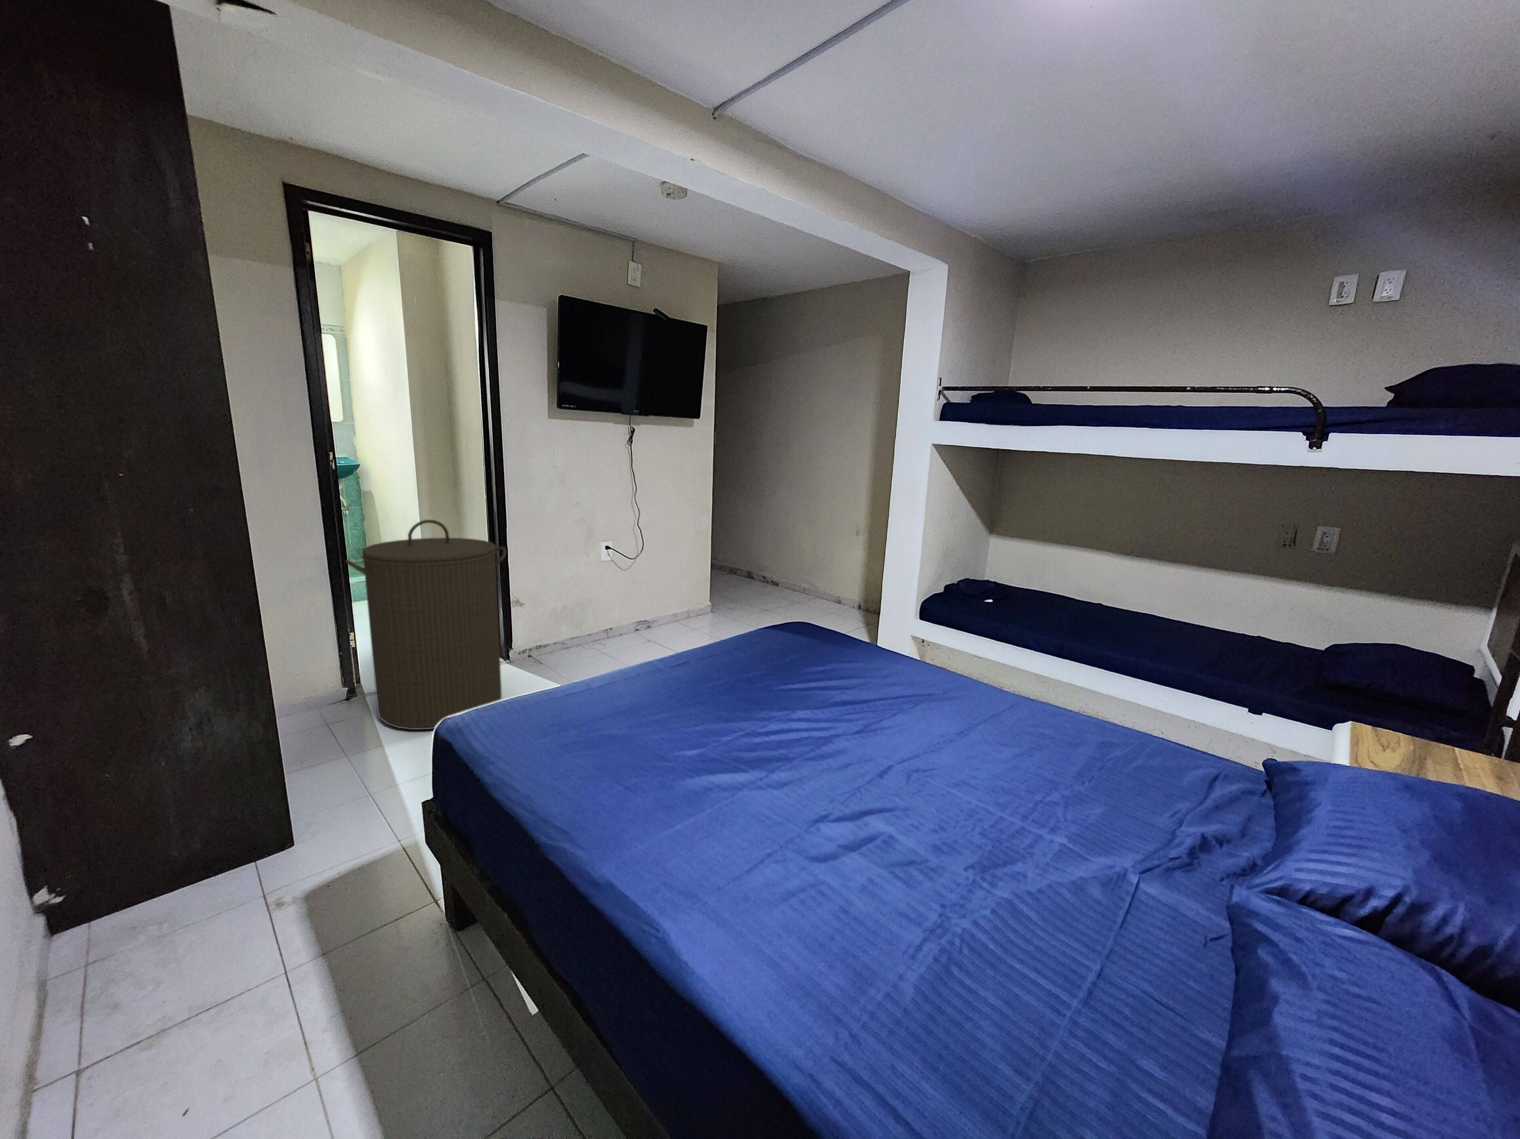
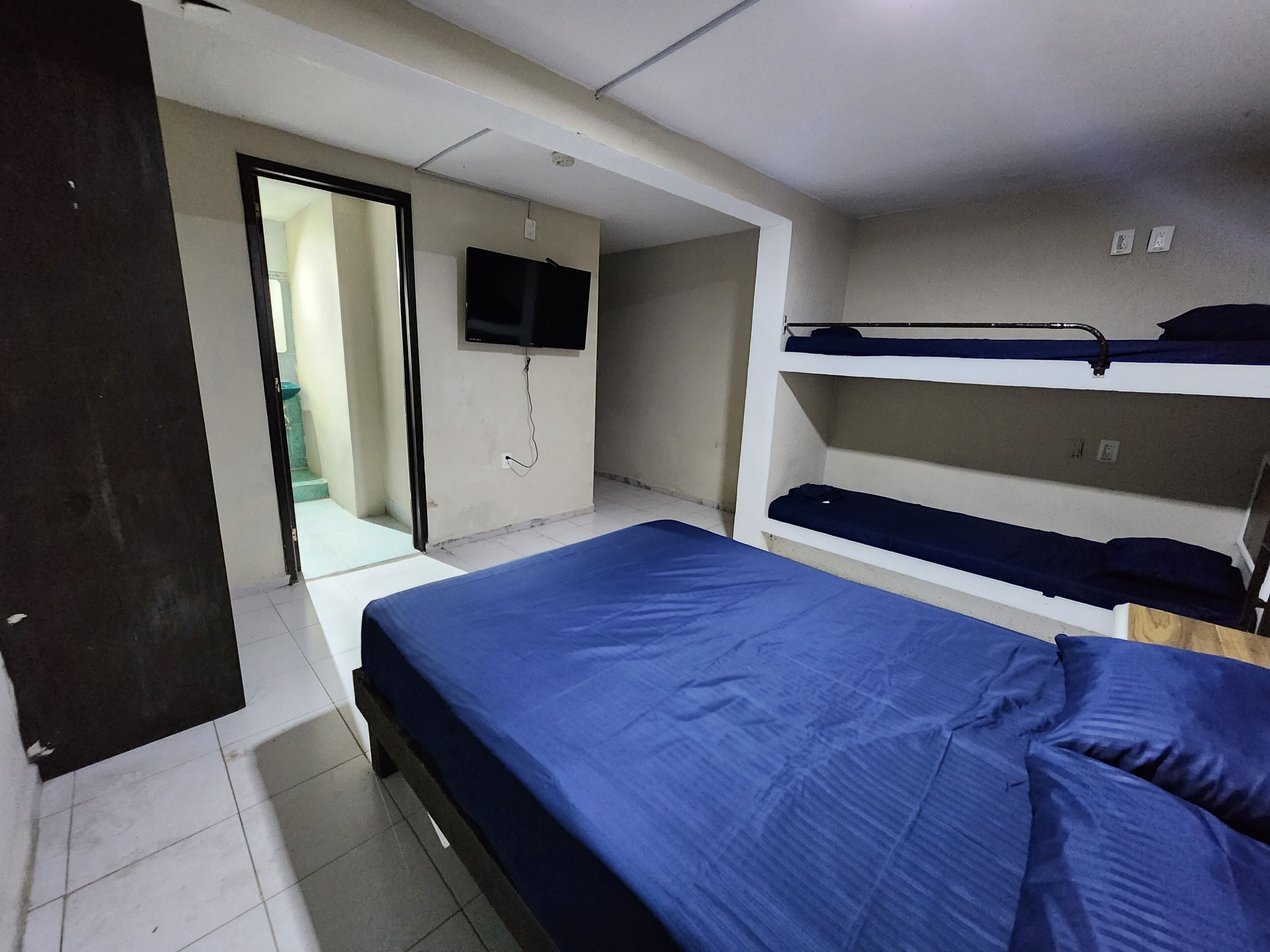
- laundry hamper [345,519,507,730]
